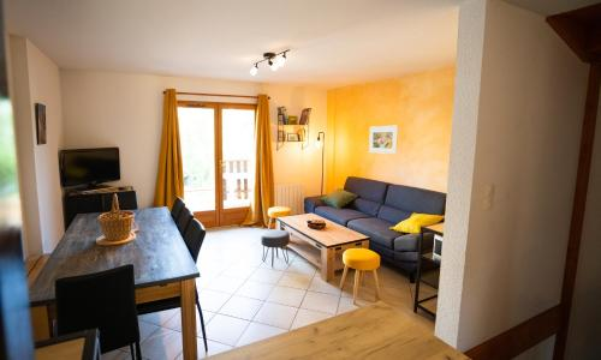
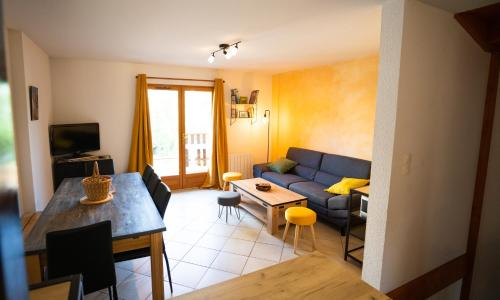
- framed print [368,125,399,155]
